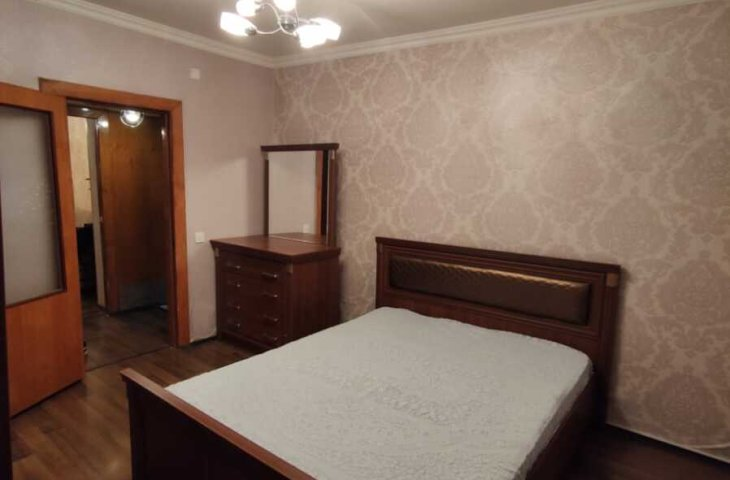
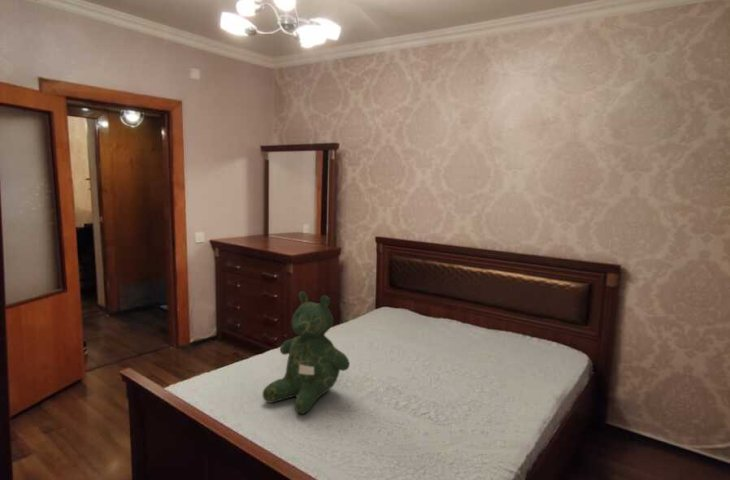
+ teddy bear [262,291,350,415]
